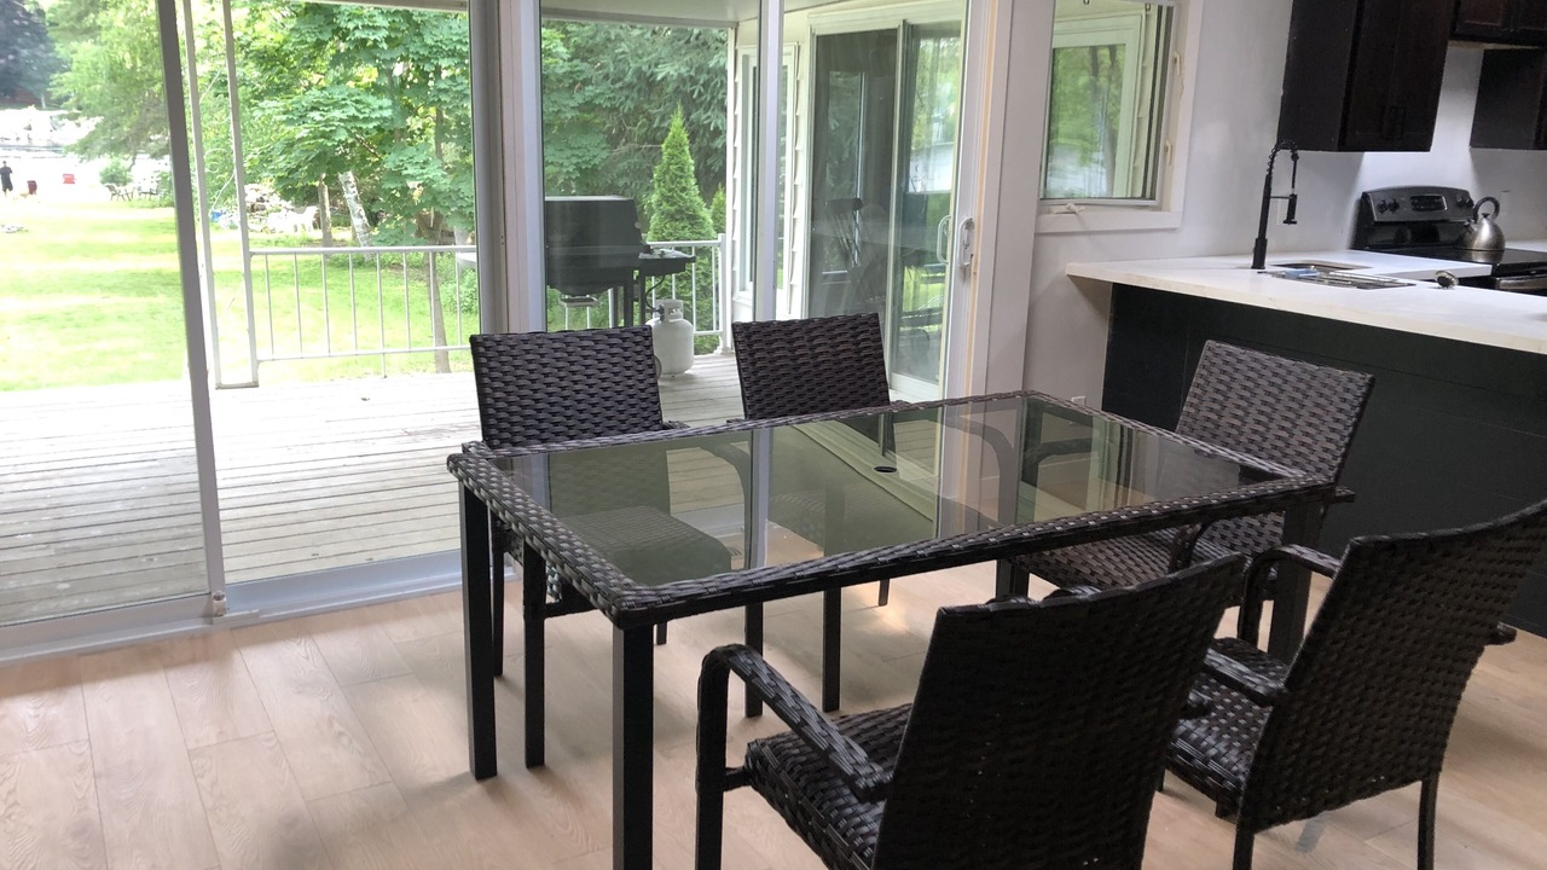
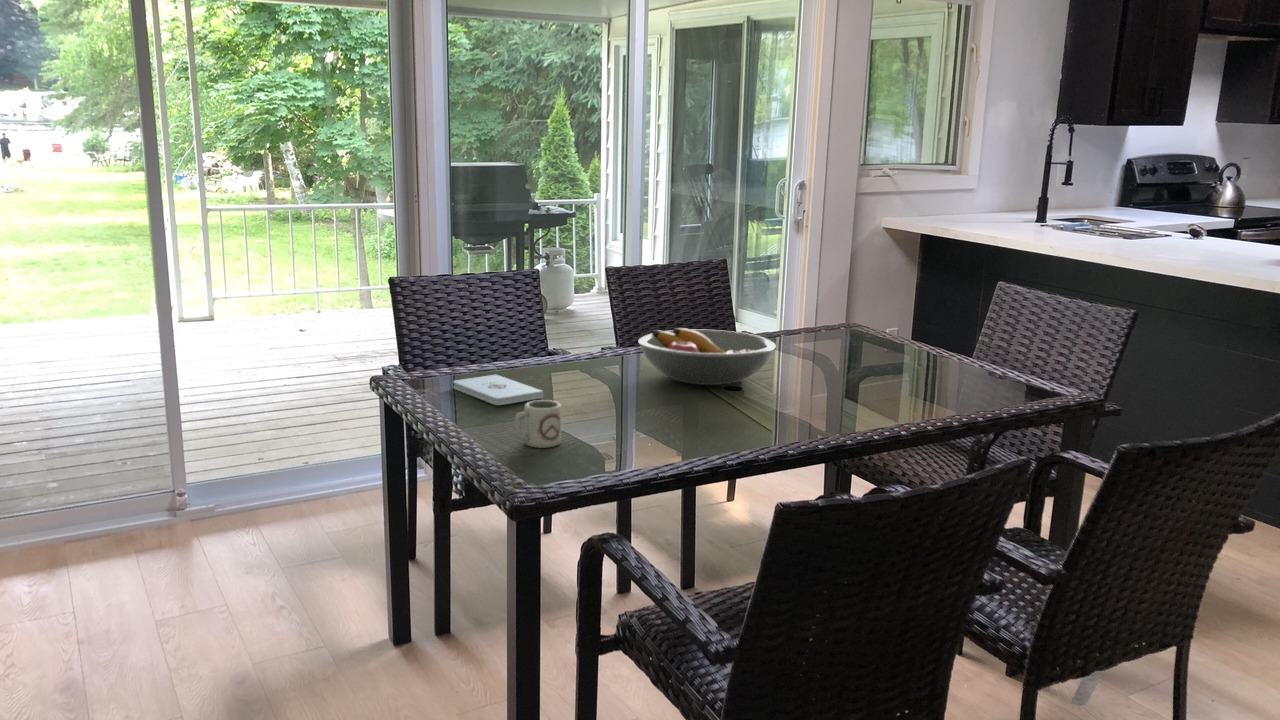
+ notepad [452,374,544,406]
+ cup [514,399,562,449]
+ fruit bowl [637,327,777,386]
